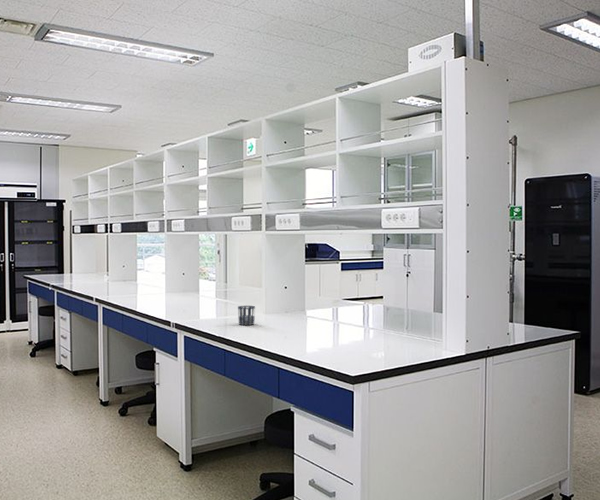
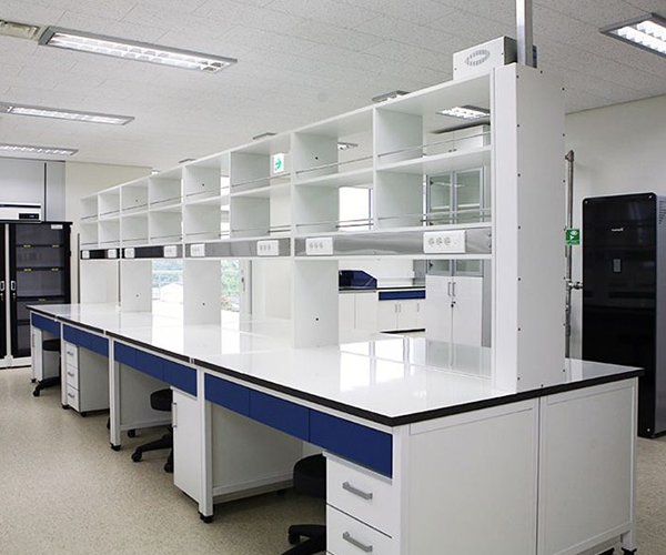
- cup [237,305,256,326]
